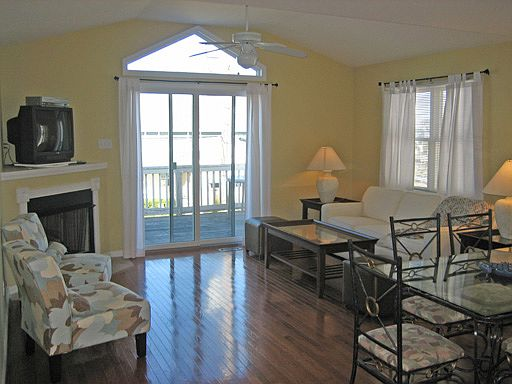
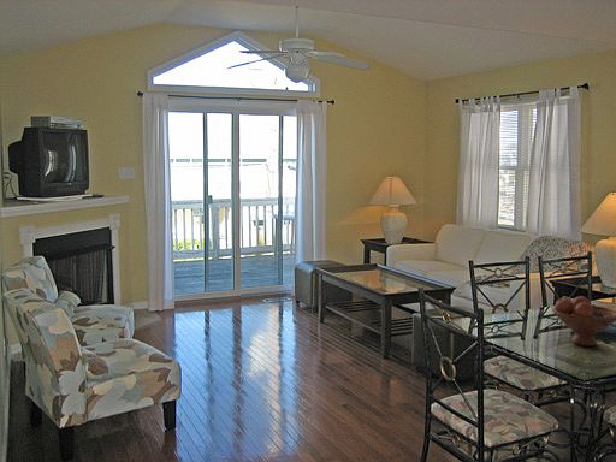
+ fruit bowl [551,295,616,348]
